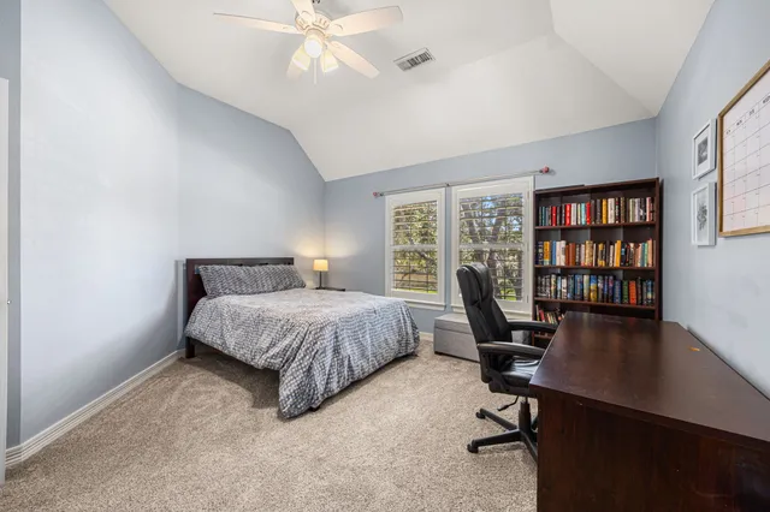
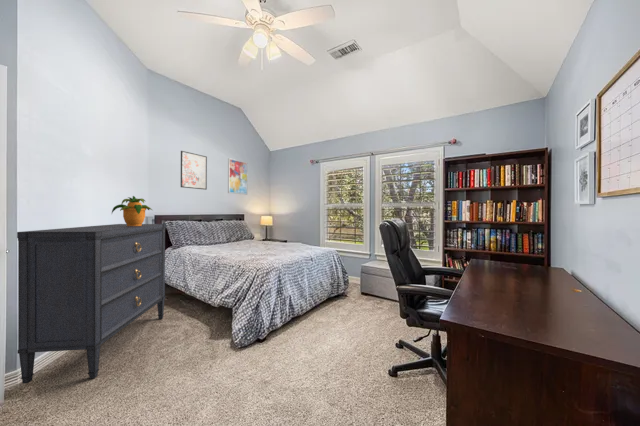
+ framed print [180,150,208,191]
+ potted plant [111,195,153,226]
+ dresser [16,223,167,385]
+ wall art [227,157,248,196]
